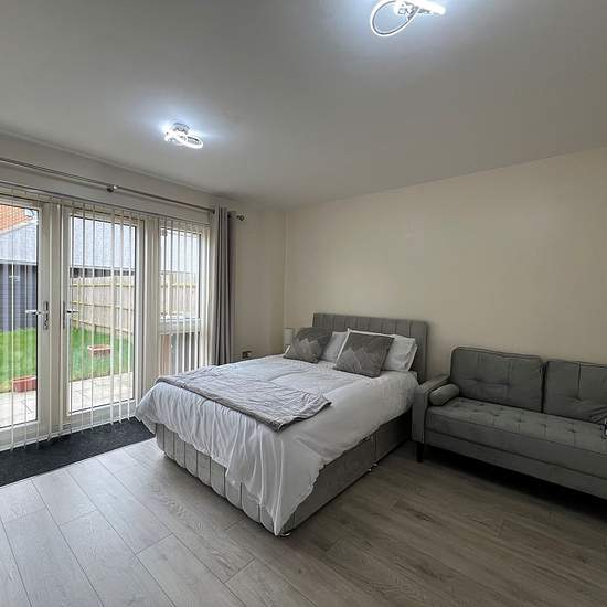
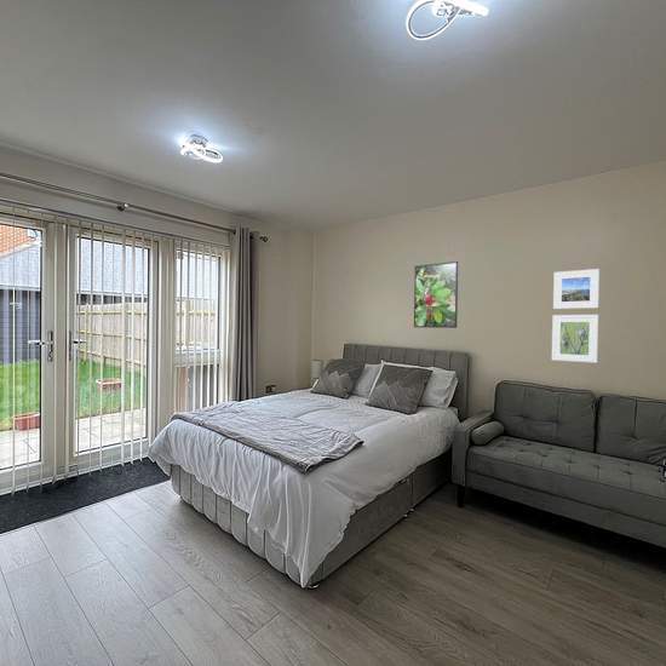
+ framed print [552,268,601,310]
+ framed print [413,260,459,329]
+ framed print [551,314,599,364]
